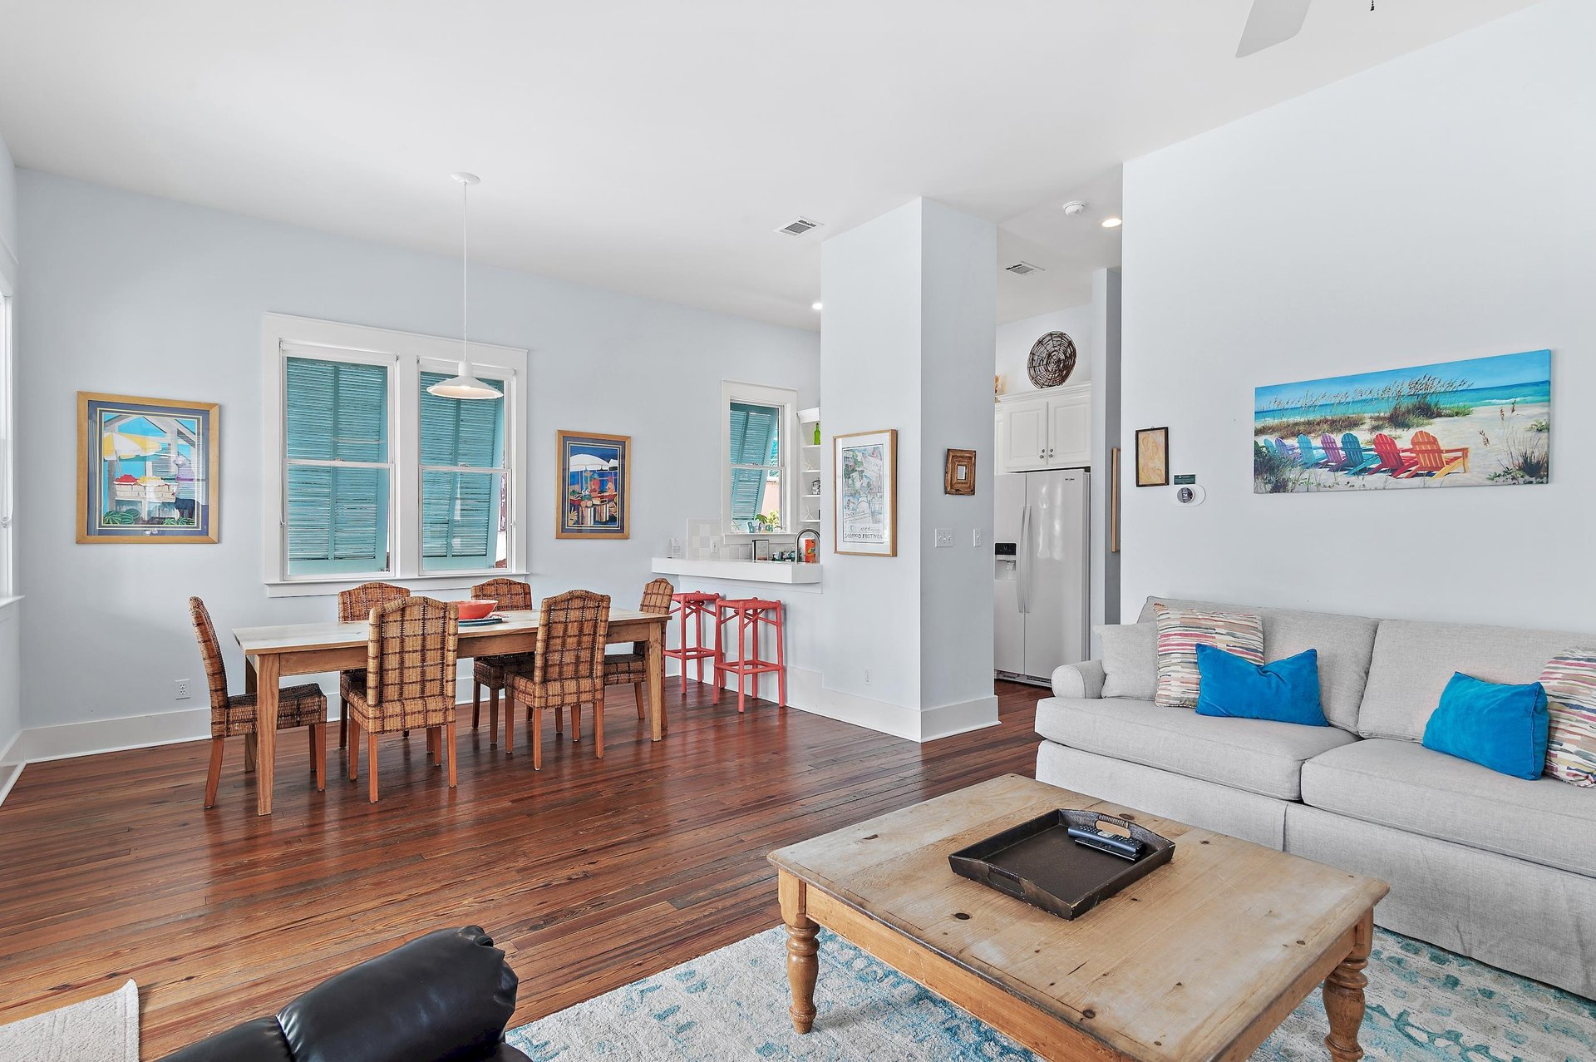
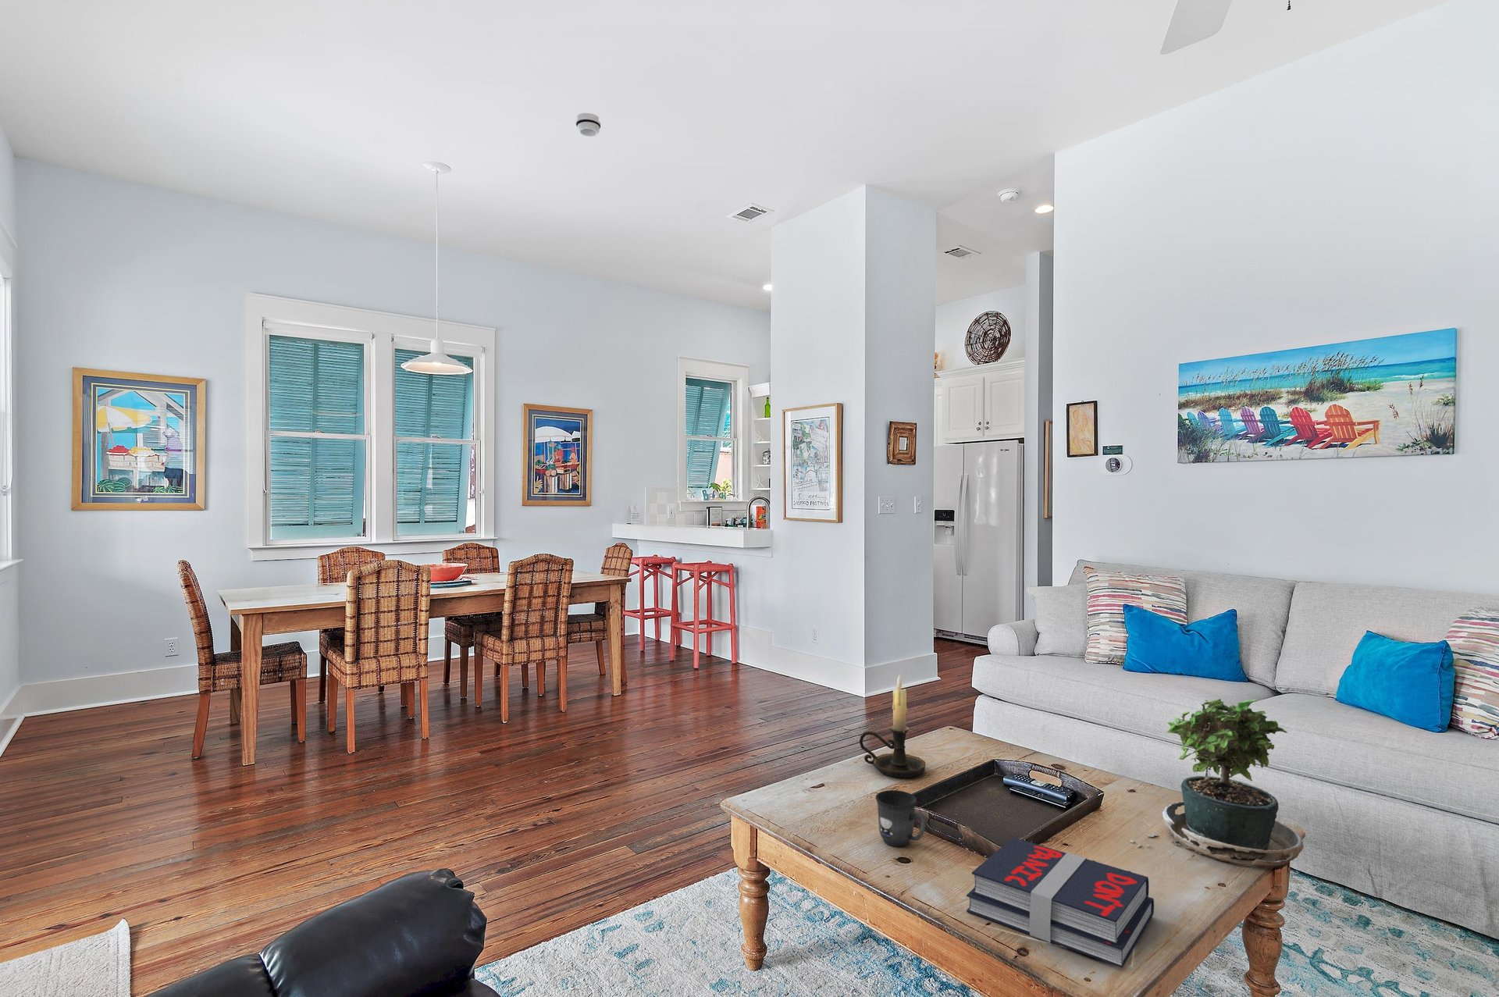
+ potted plant [1128,698,1304,869]
+ candle holder [859,674,926,779]
+ mug [875,789,927,847]
+ smoke detector [574,112,601,137]
+ book [966,837,1155,969]
